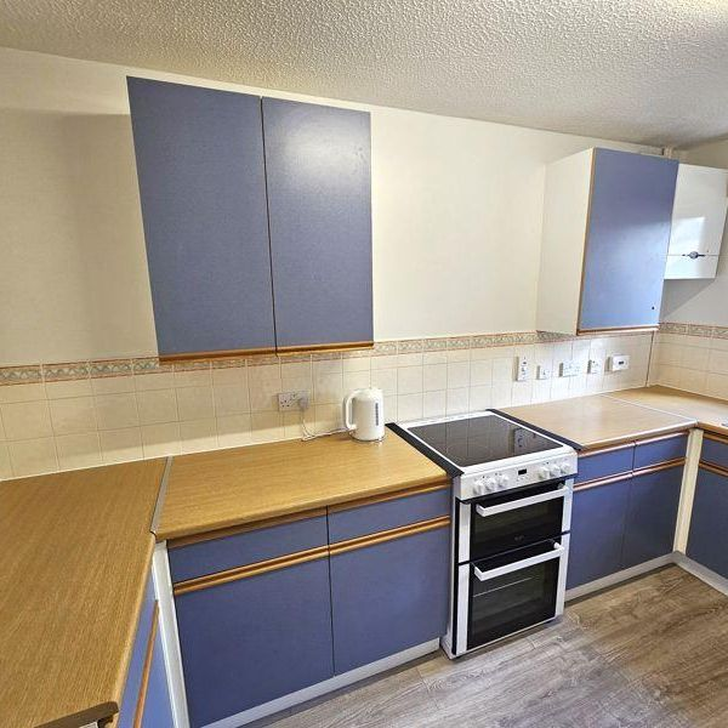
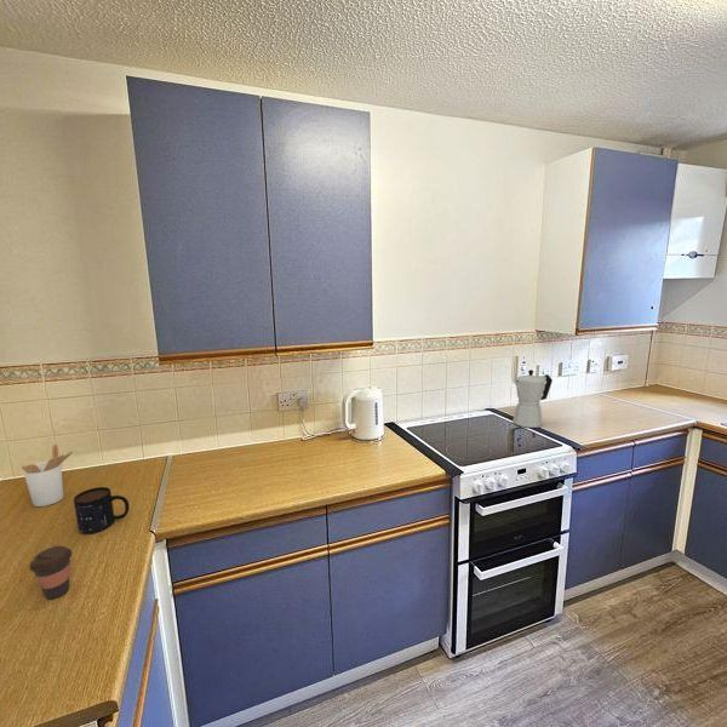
+ utensil holder [21,443,74,508]
+ mug [73,486,131,536]
+ coffee cup [28,545,74,601]
+ moka pot [511,368,554,429]
